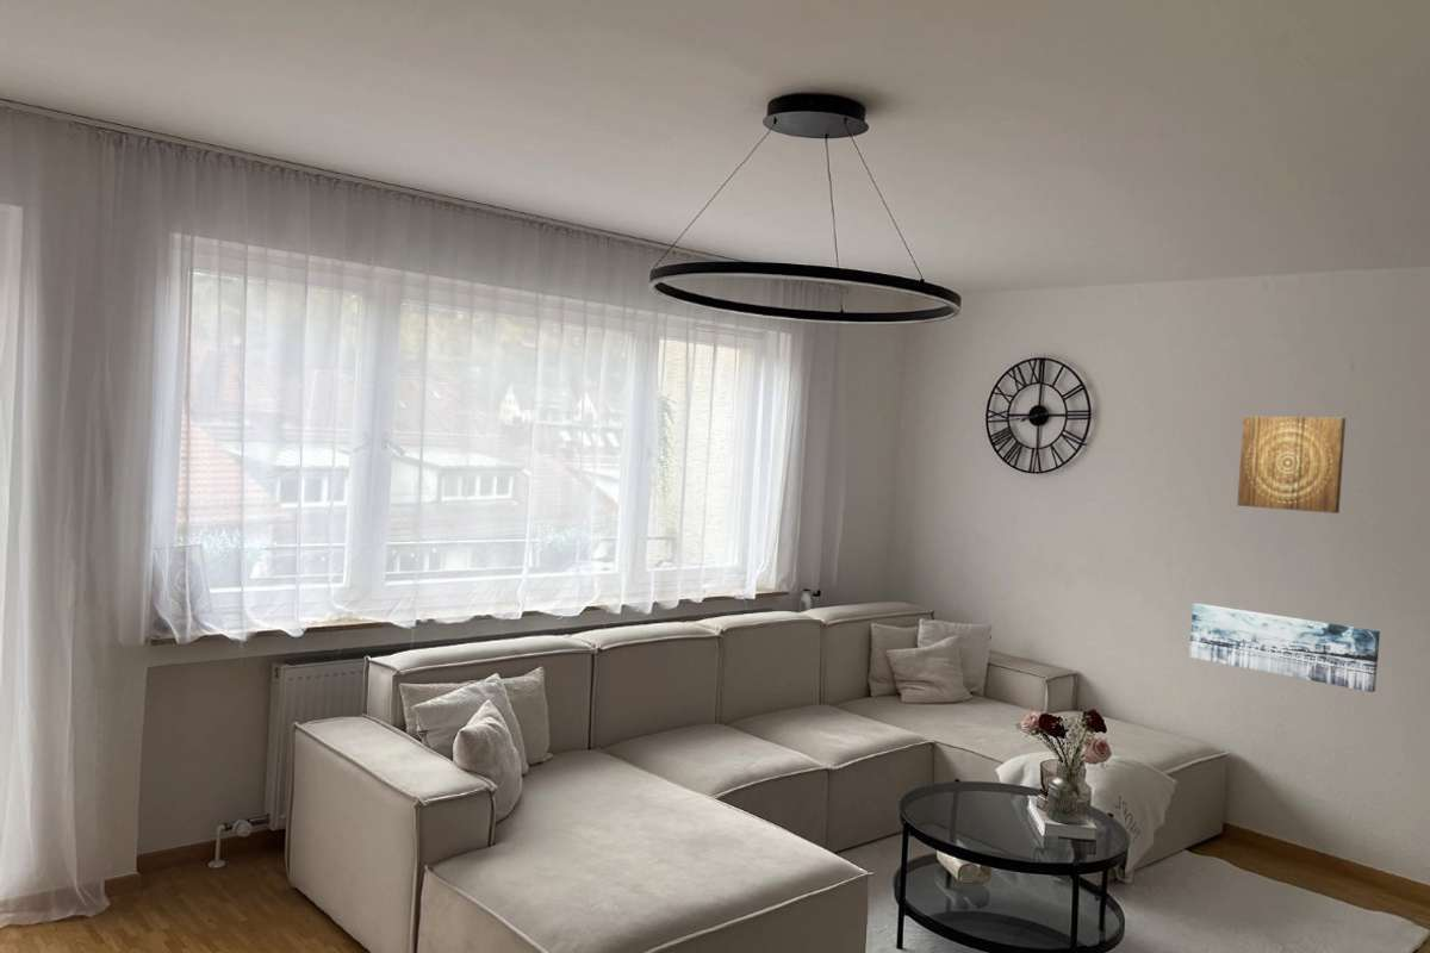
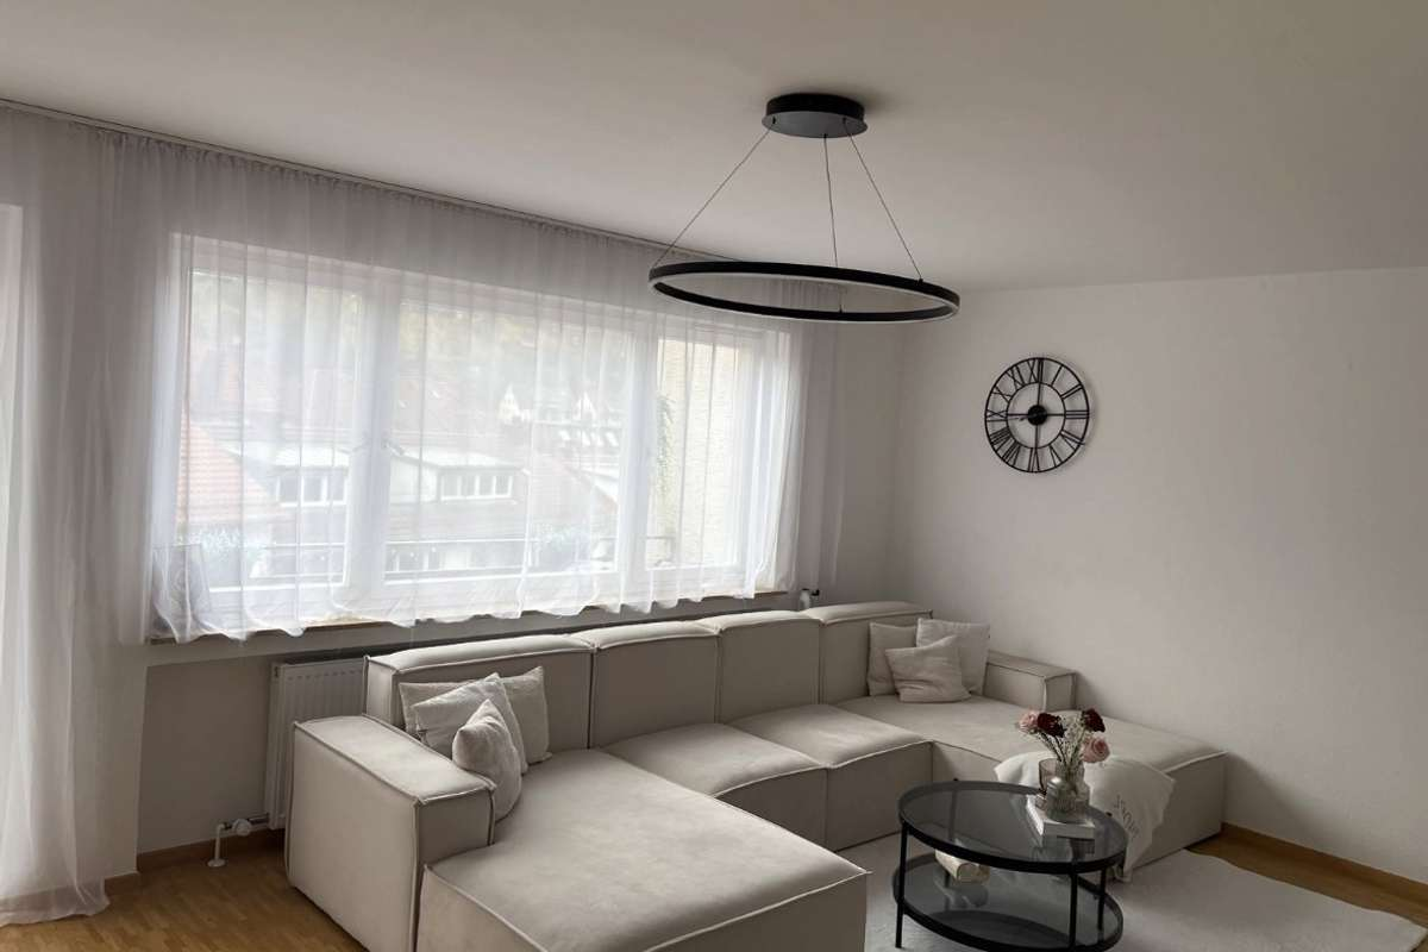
- wall art [1236,416,1347,515]
- wall art [1188,603,1381,693]
